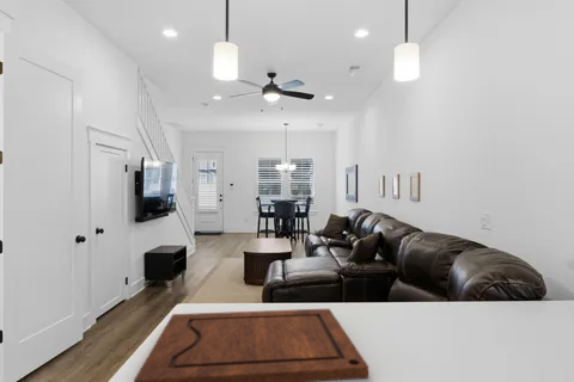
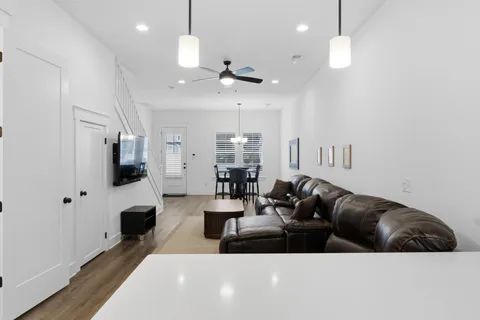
- cutting board [133,308,370,382]
